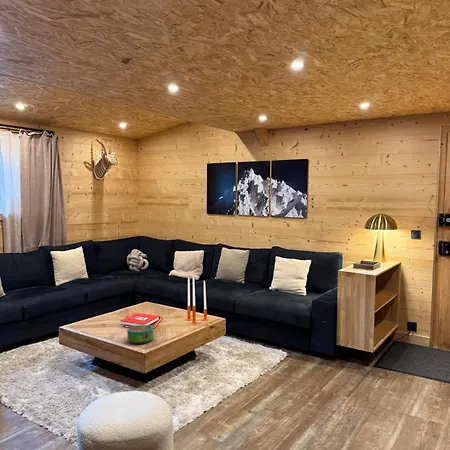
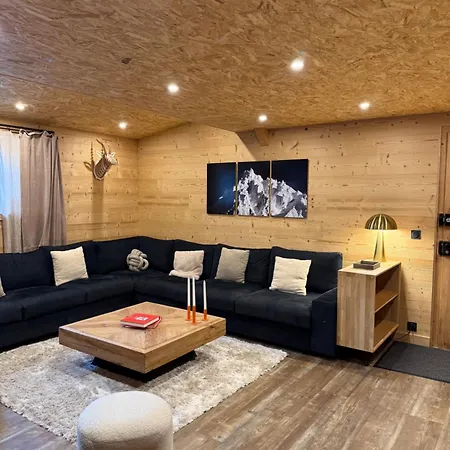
- decorative bowl [126,324,154,345]
